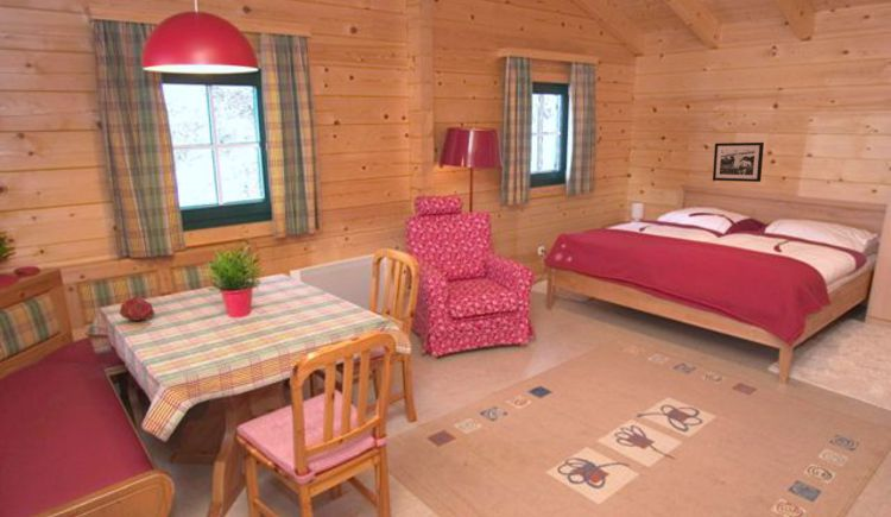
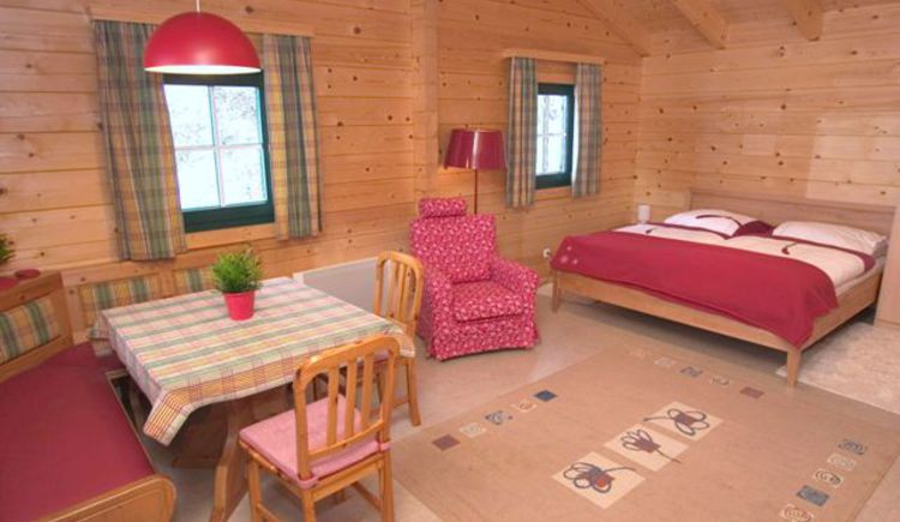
- picture frame [712,141,765,183]
- fruit [118,296,156,322]
